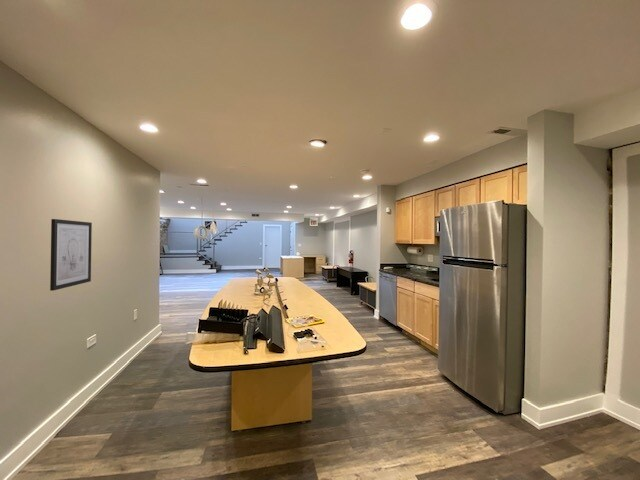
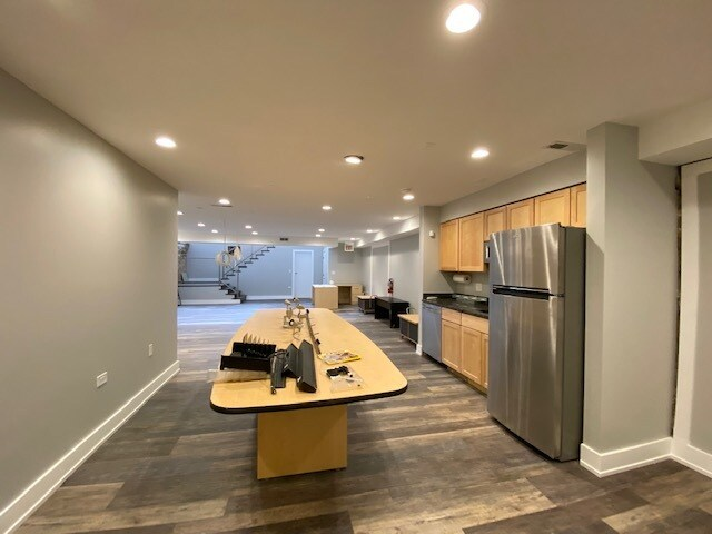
- wall art [49,218,93,292]
